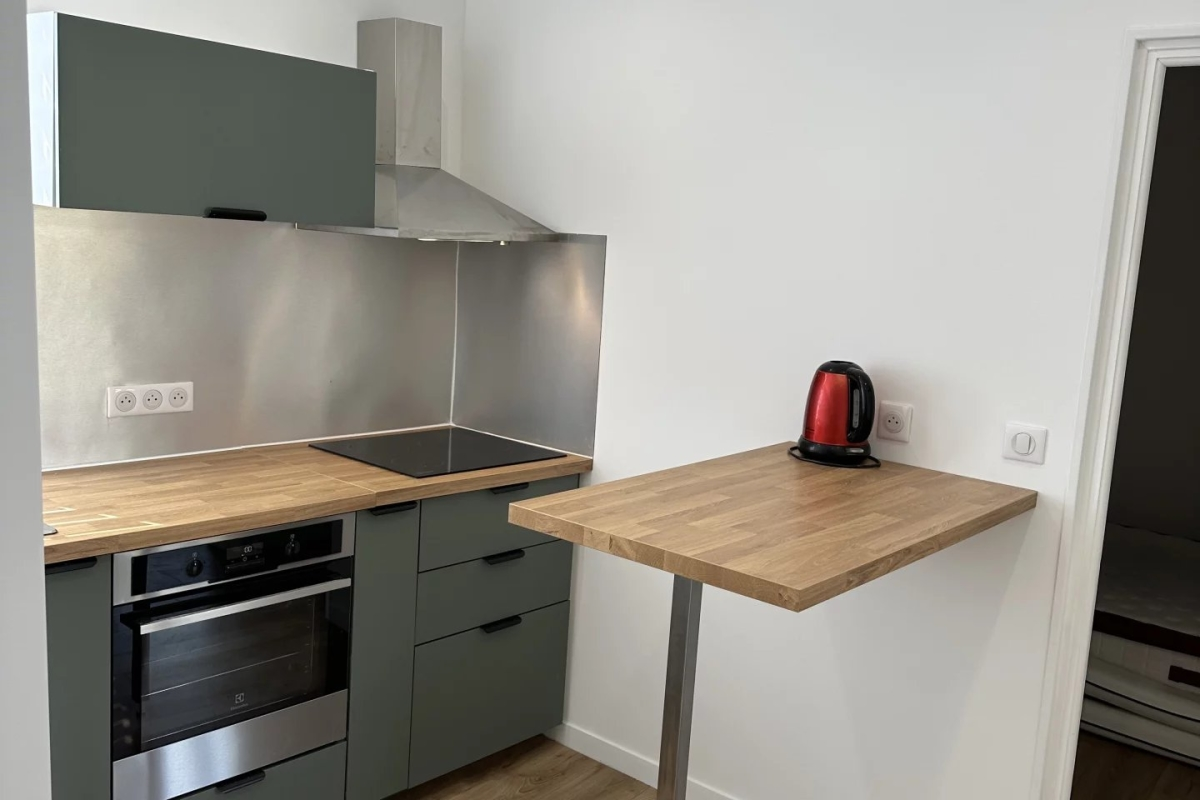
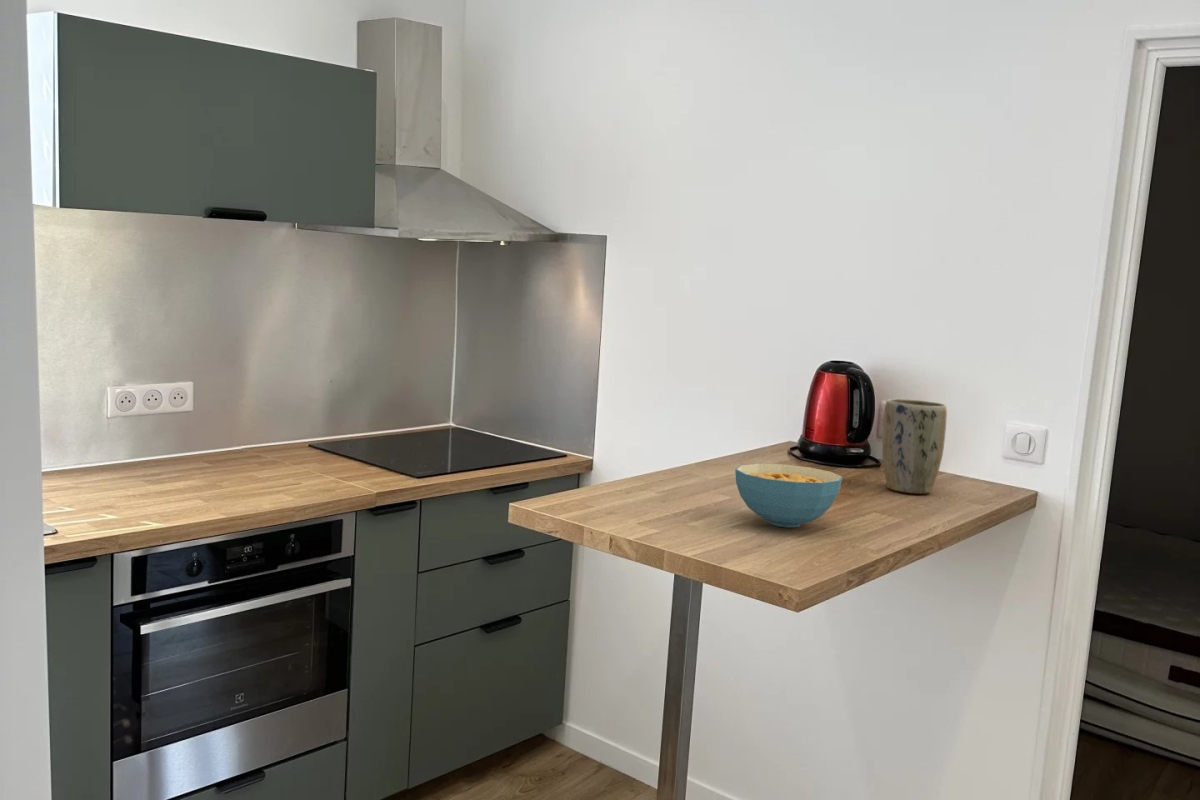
+ cereal bowl [734,463,843,528]
+ plant pot [881,398,948,495]
